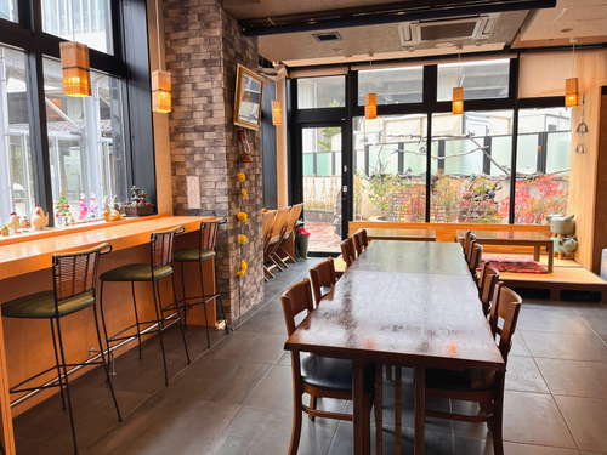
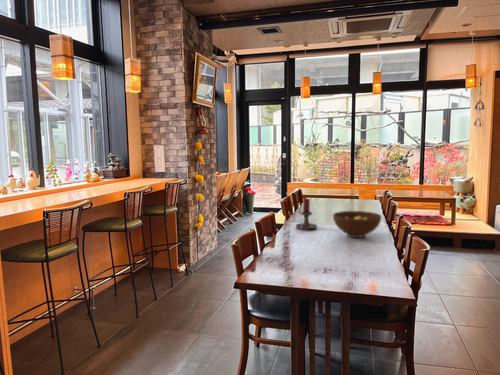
+ candle holder [295,197,318,231]
+ fruit bowl [332,210,383,239]
